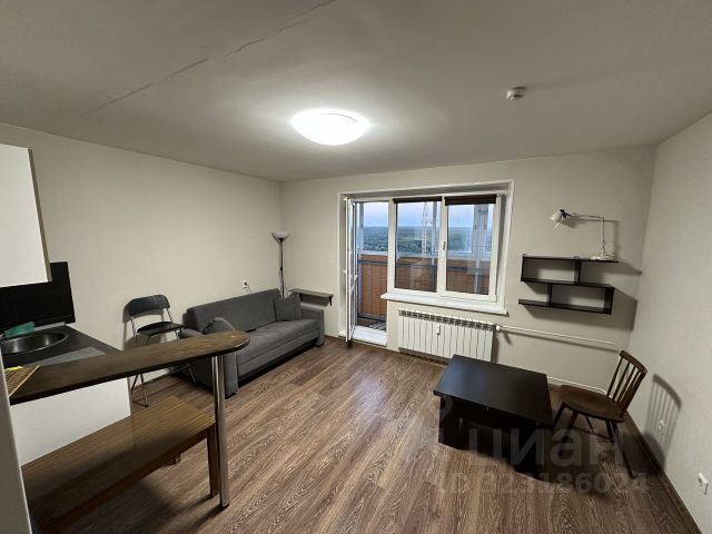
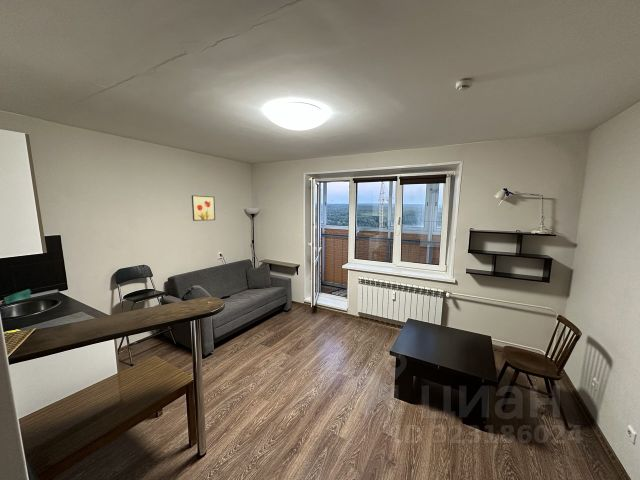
+ wall art [191,194,216,222]
